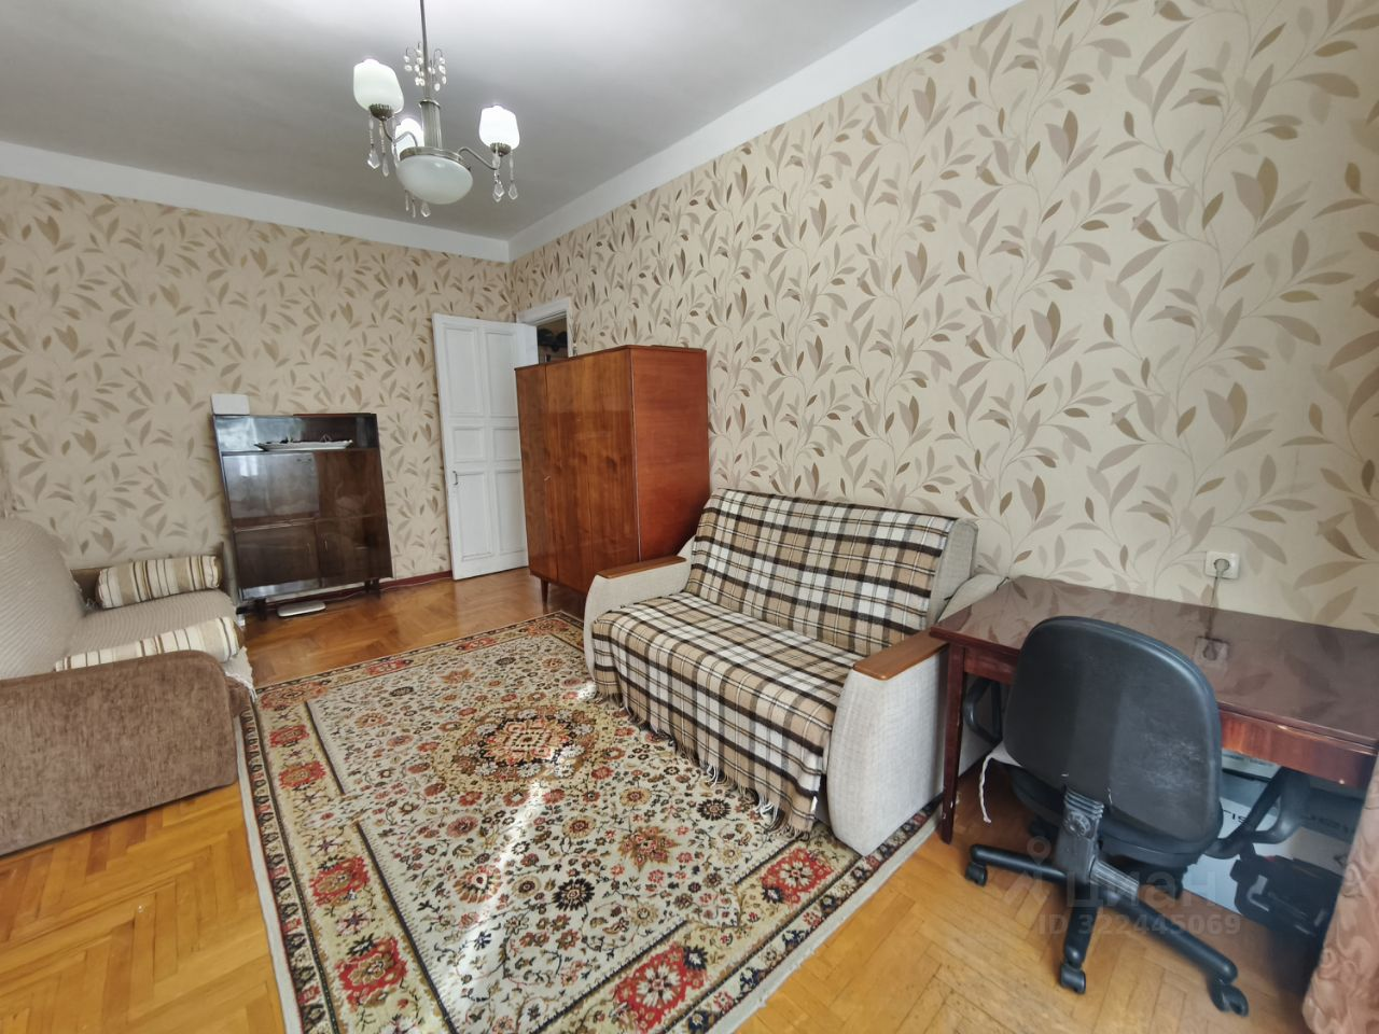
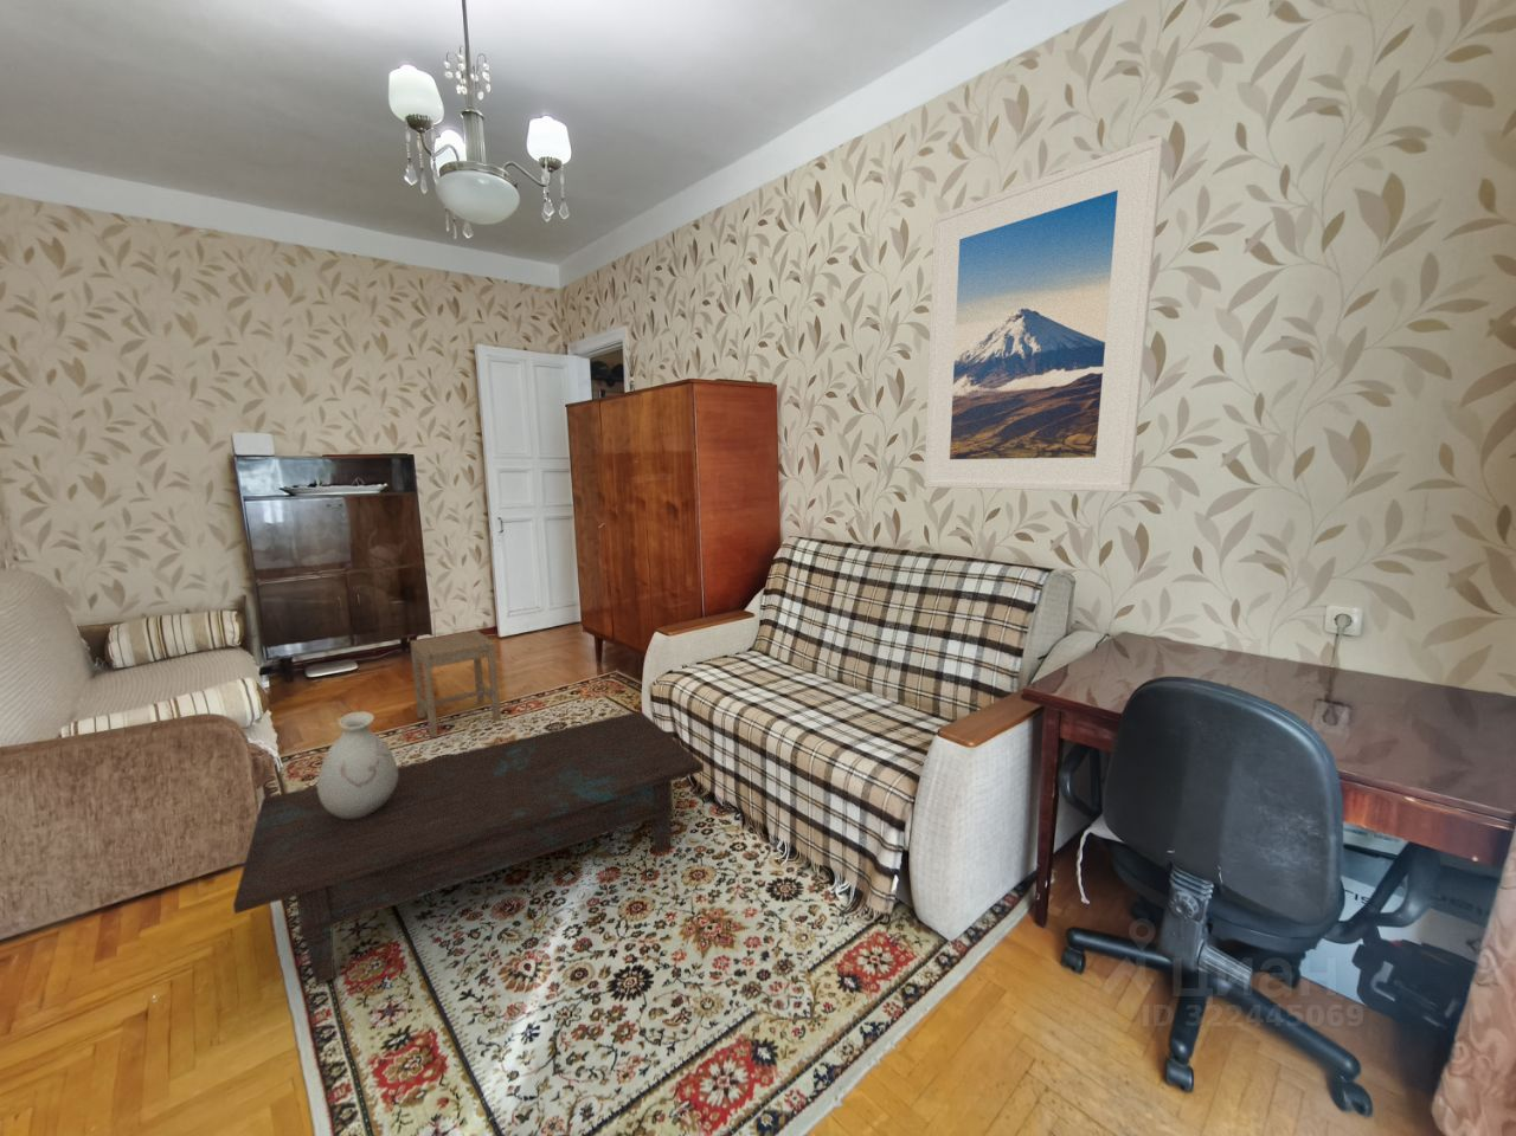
+ stool [408,630,503,739]
+ vase [316,710,398,819]
+ coffee table [232,710,704,986]
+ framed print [923,135,1165,494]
